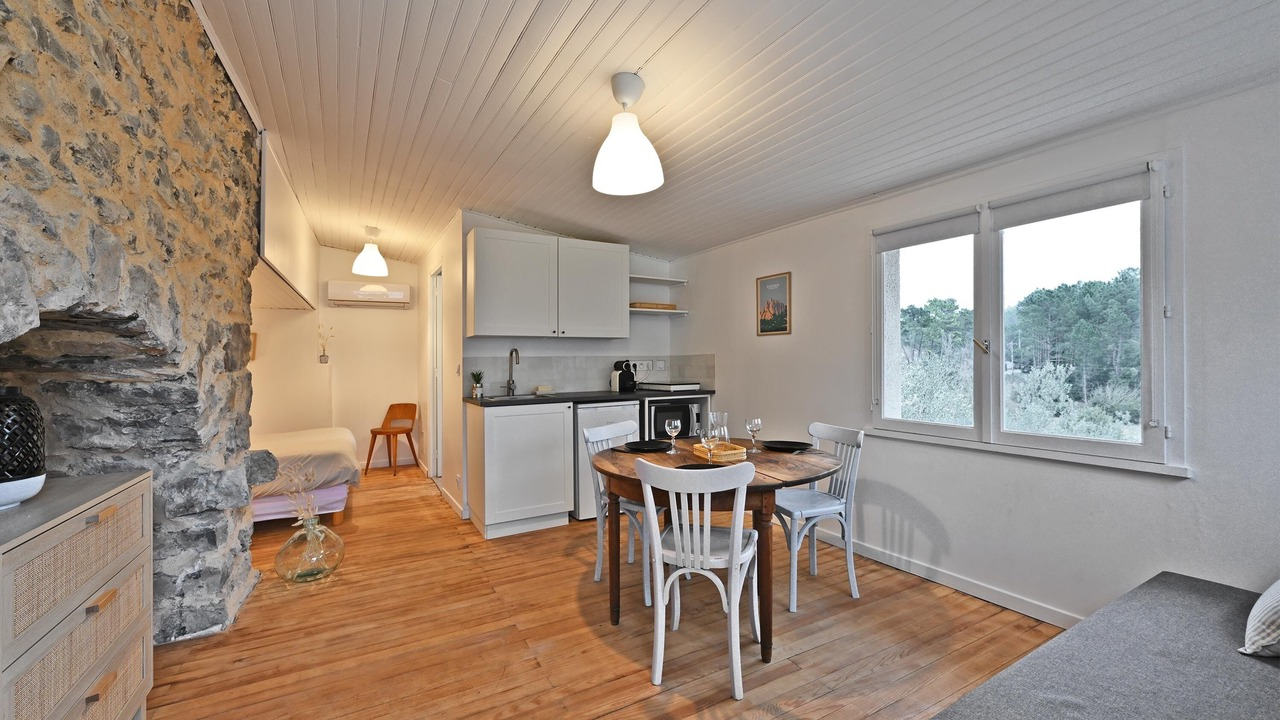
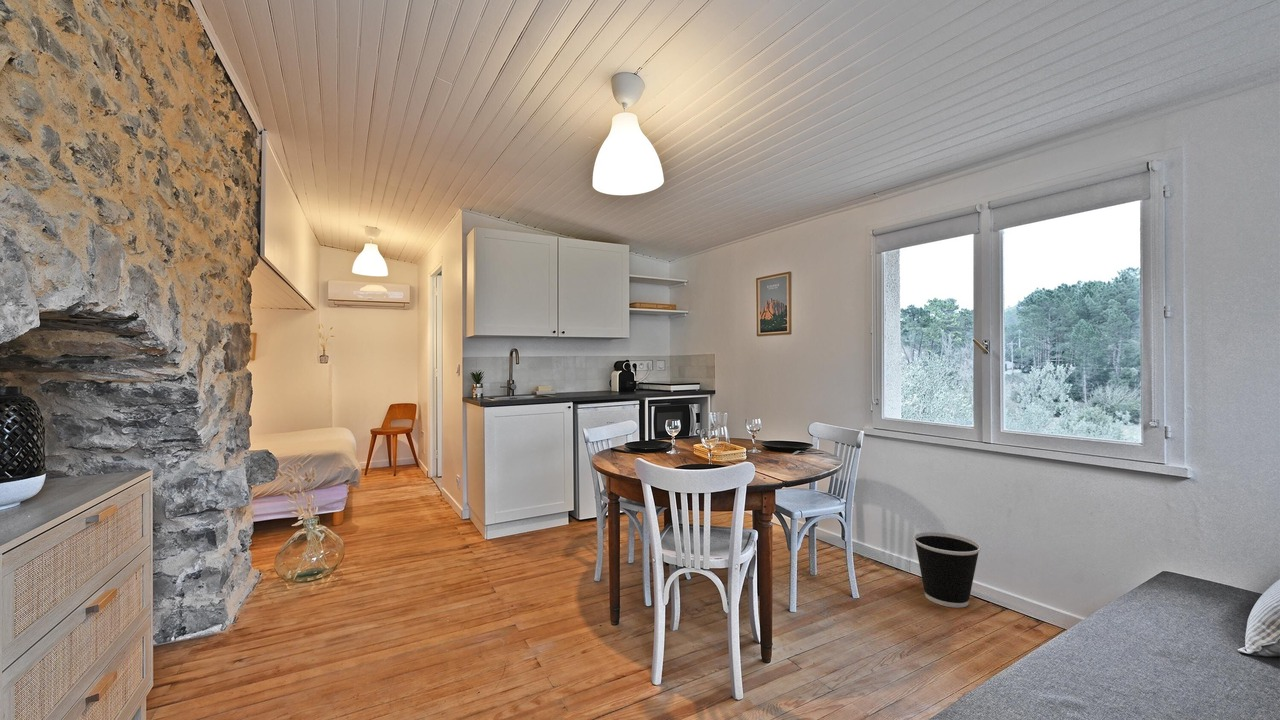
+ wastebasket [912,531,982,609]
